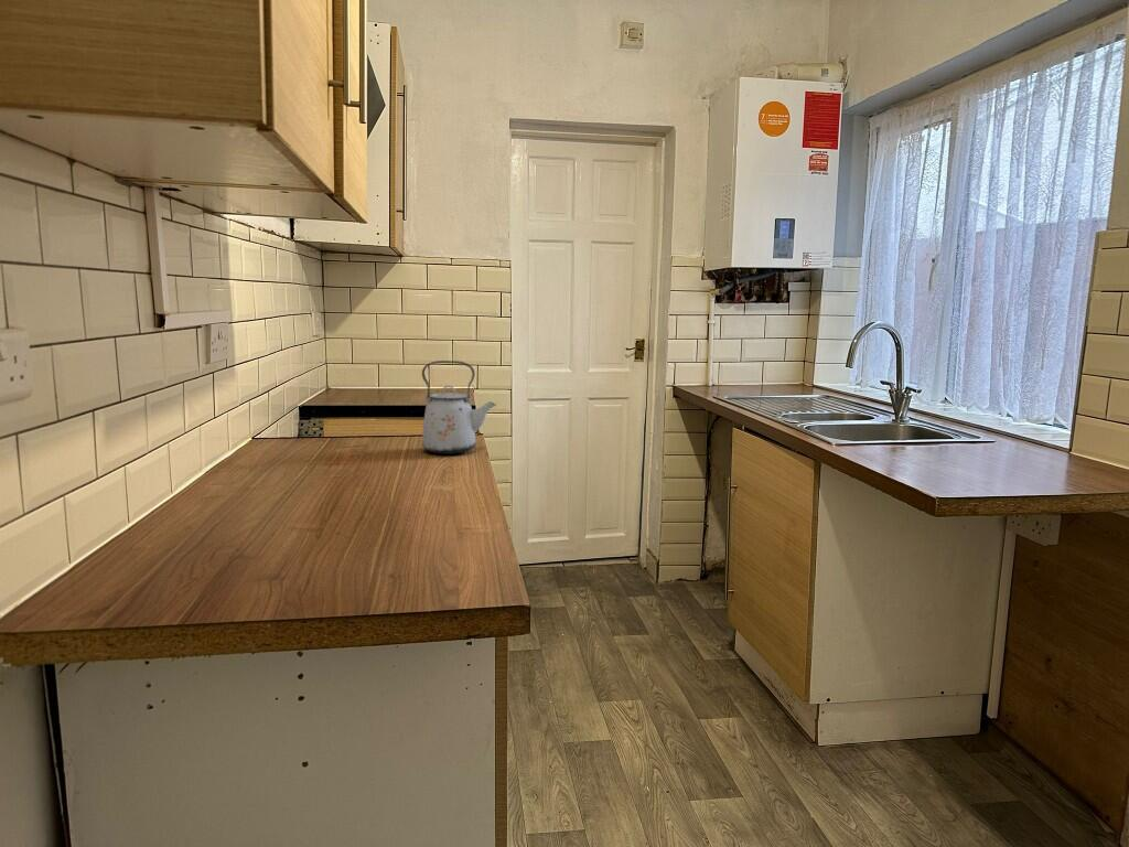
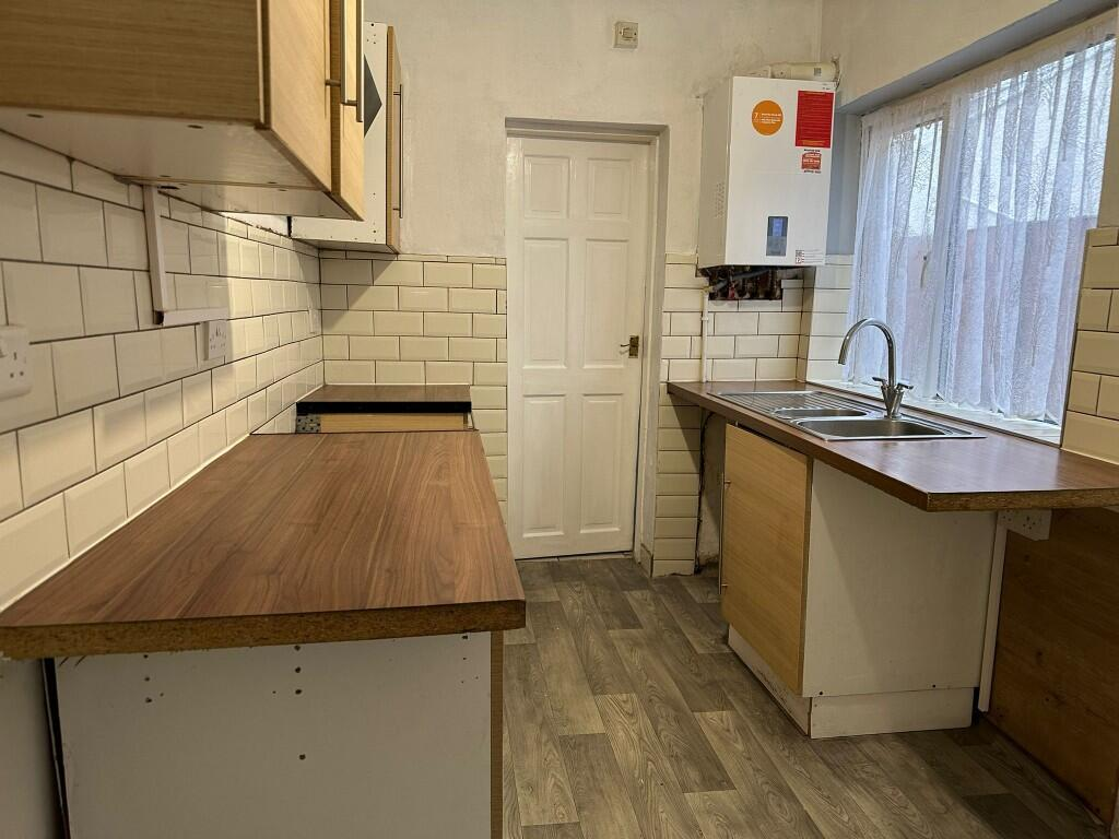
- kettle [421,360,497,455]
